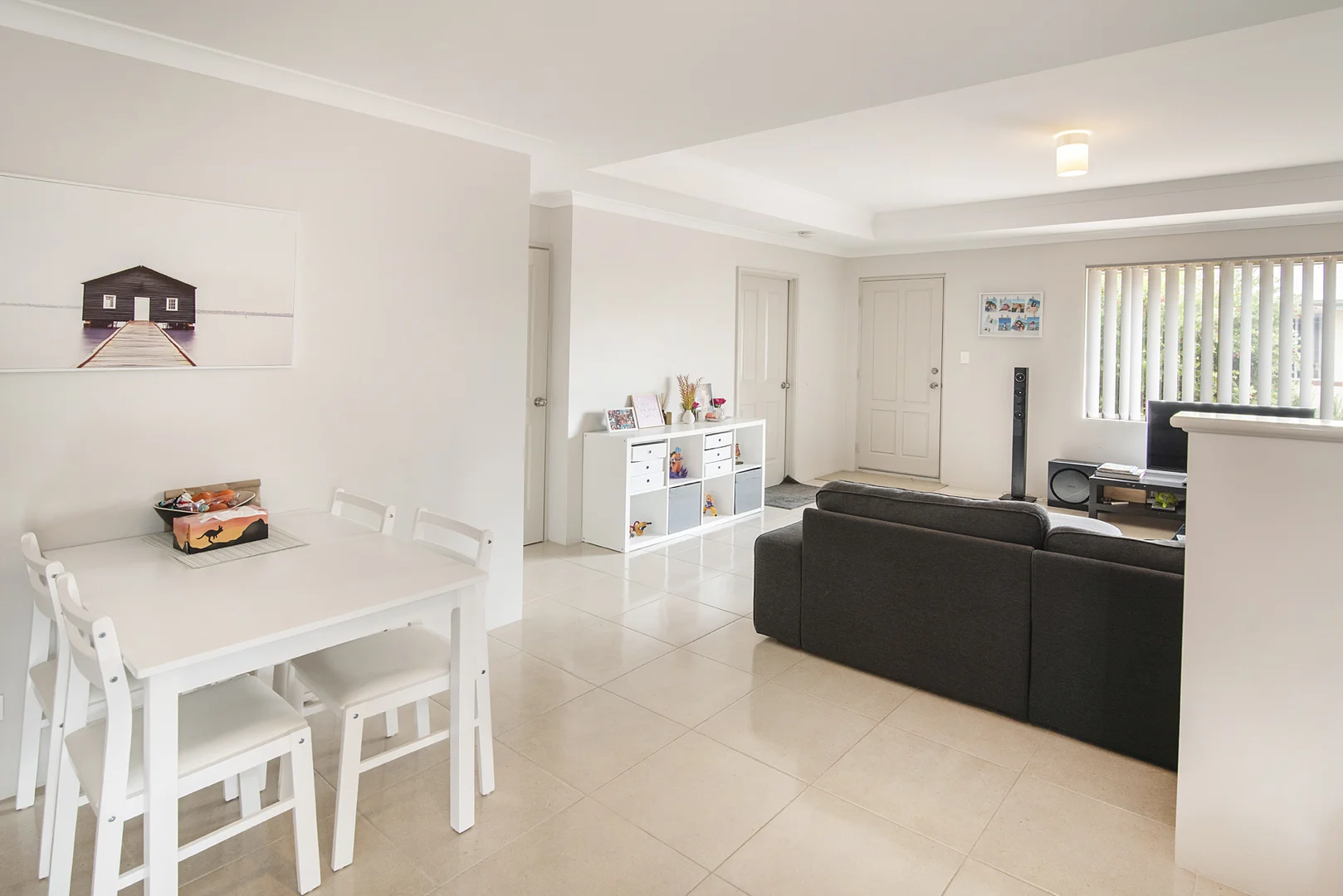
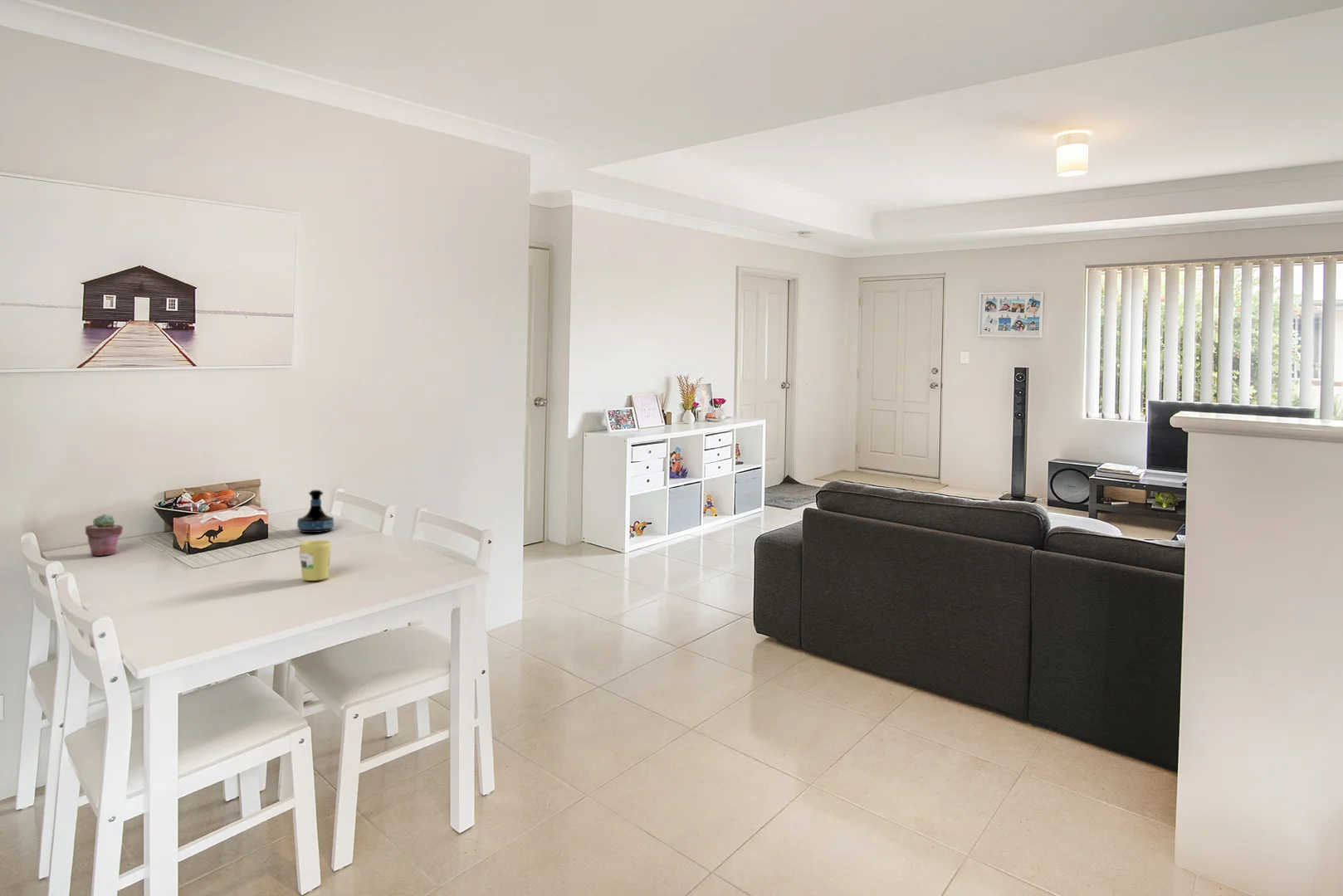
+ mug [299,539,332,582]
+ potted succulent [85,514,124,557]
+ tequila bottle [296,489,335,533]
